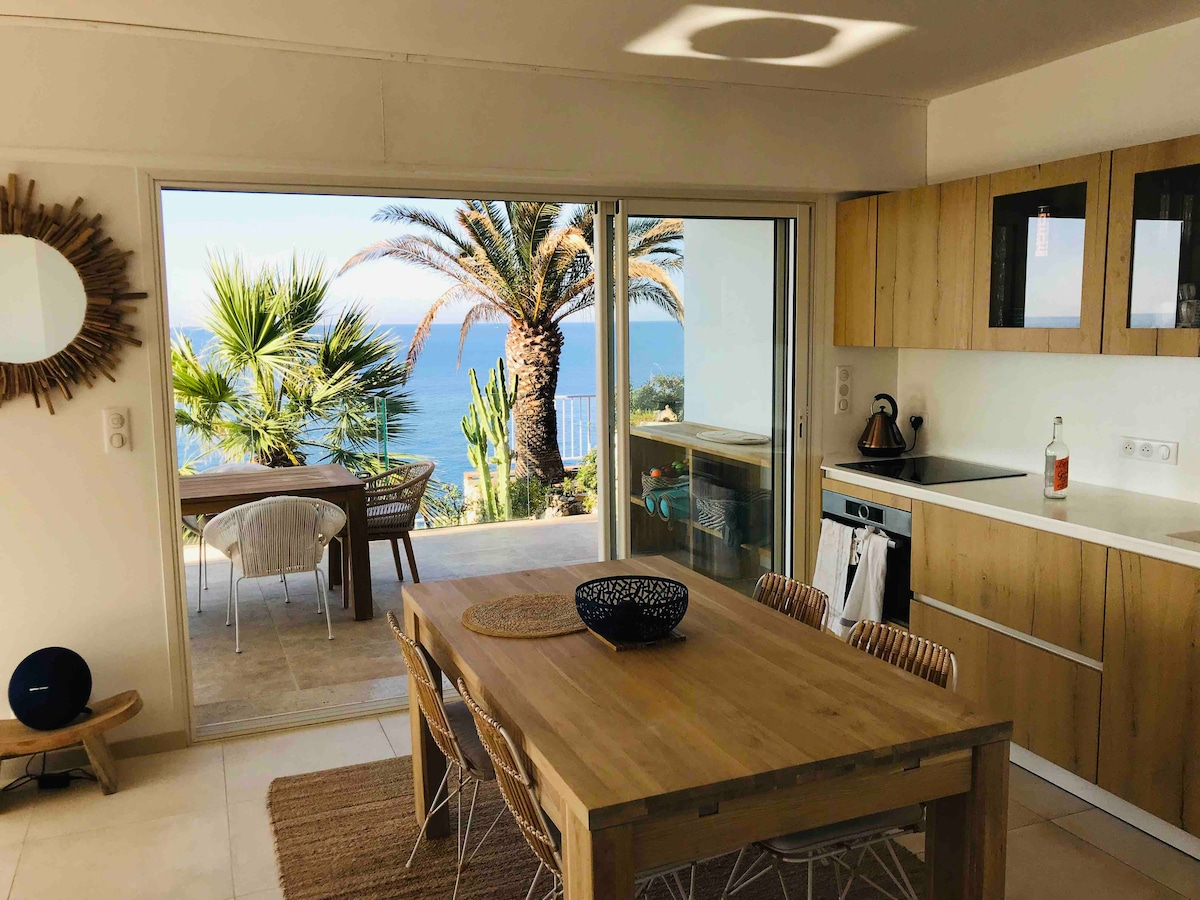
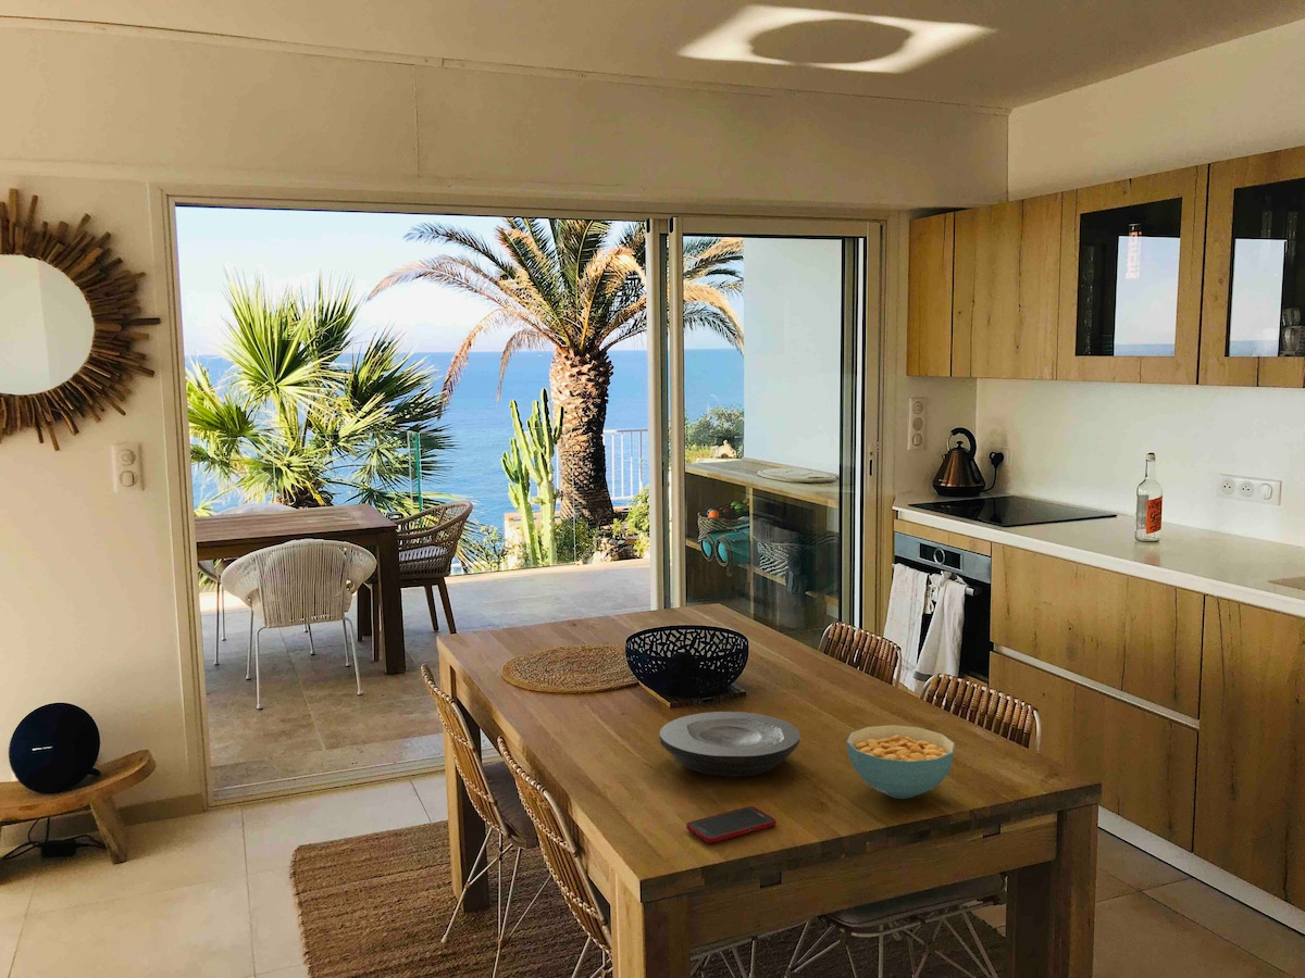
+ plate [658,711,801,777]
+ cereal bowl [846,724,956,800]
+ cell phone [685,805,776,844]
